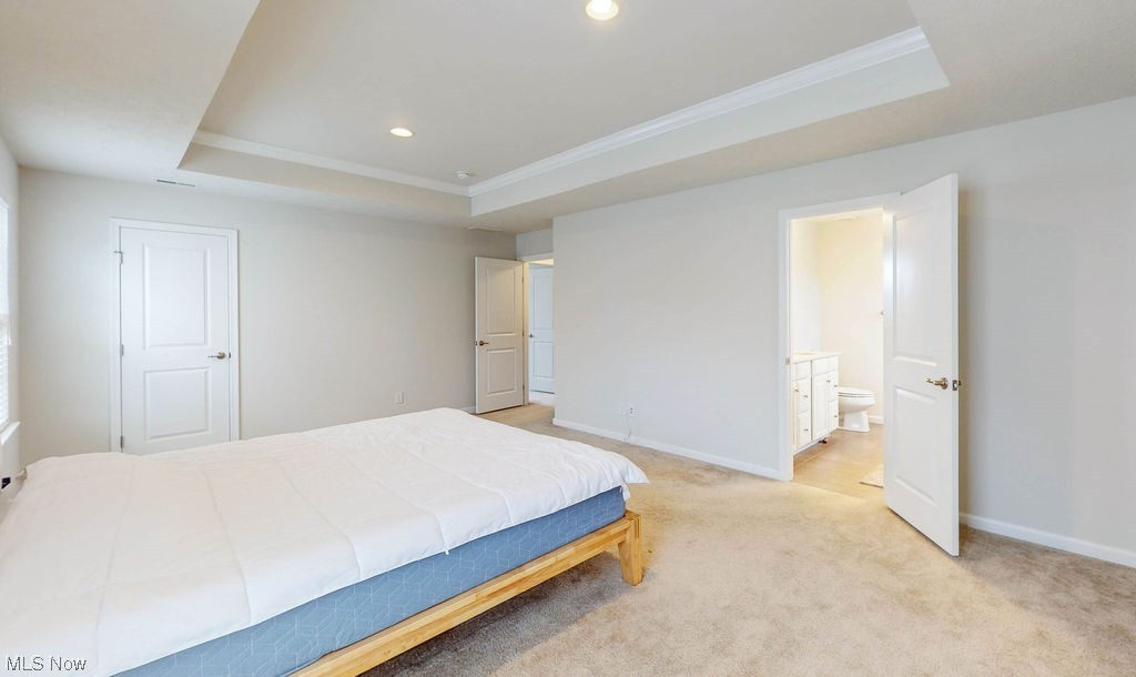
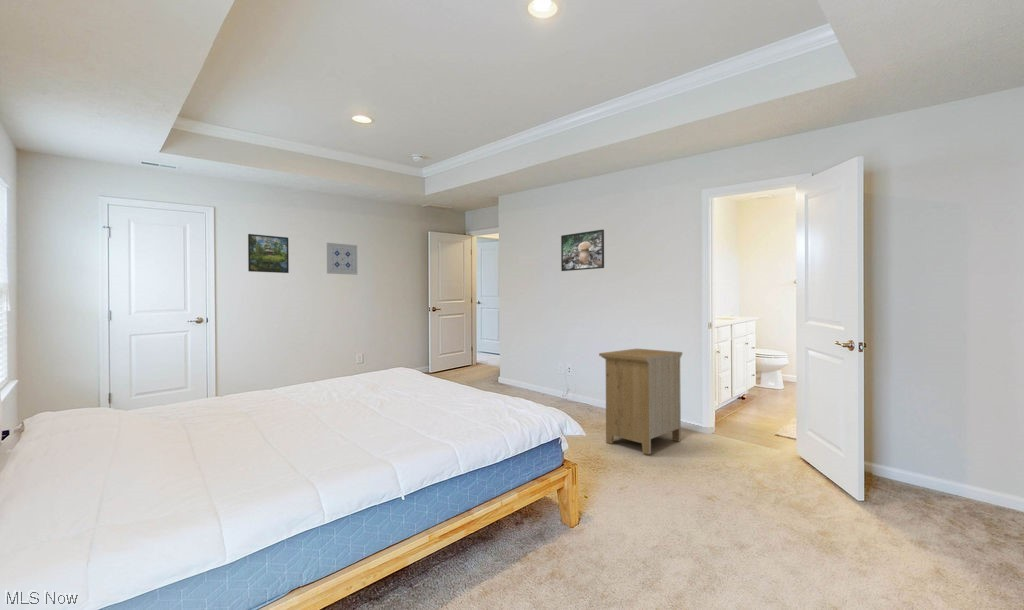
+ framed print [560,228,605,272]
+ nightstand [598,348,683,455]
+ wall art [326,242,358,276]
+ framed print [247,233,290,274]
